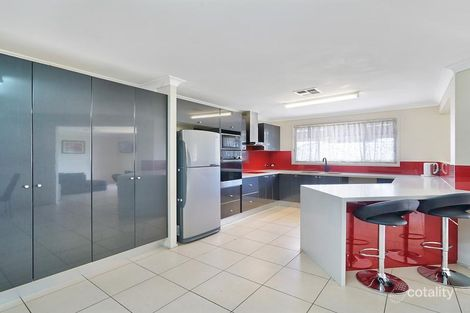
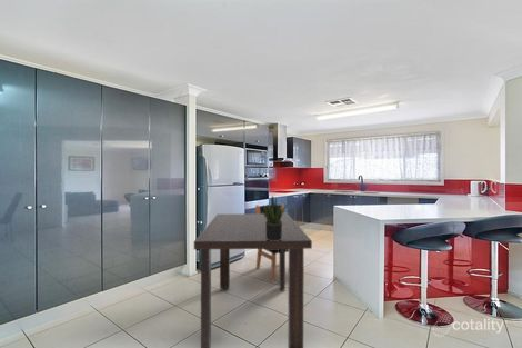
+ dining chair [254,202,289,281]
+ potted plant [262,195,290,241]
+ dining table [193,212,313,348]
